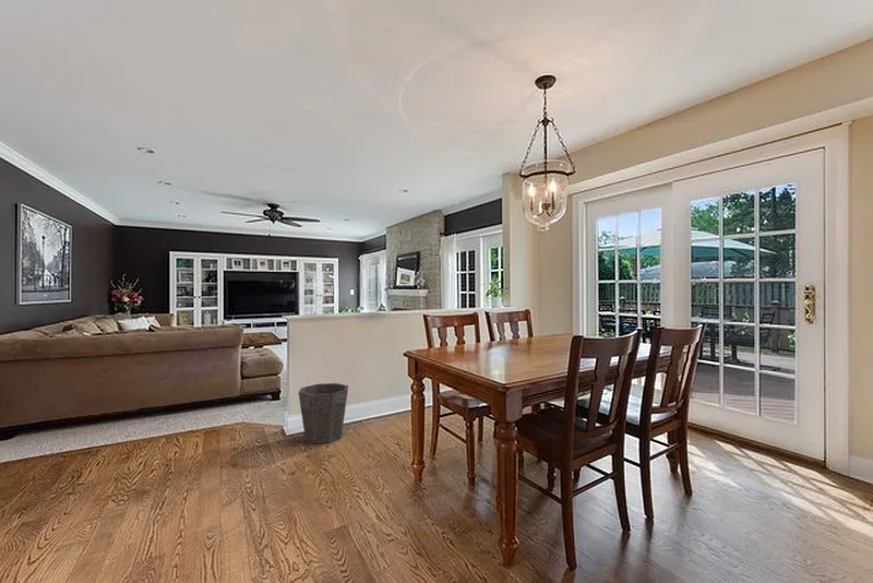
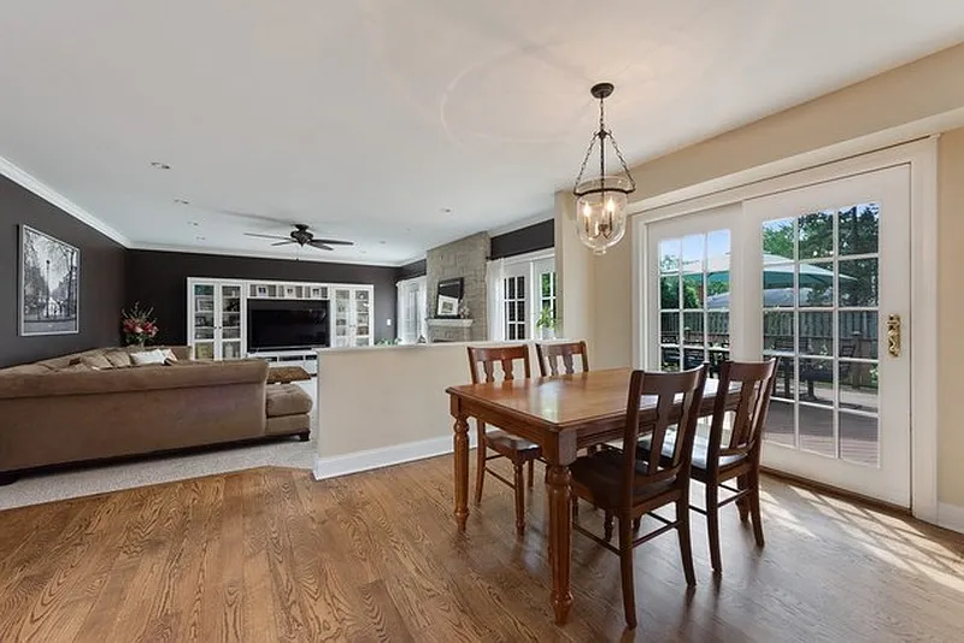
- waste bin [297,382,349,444]
